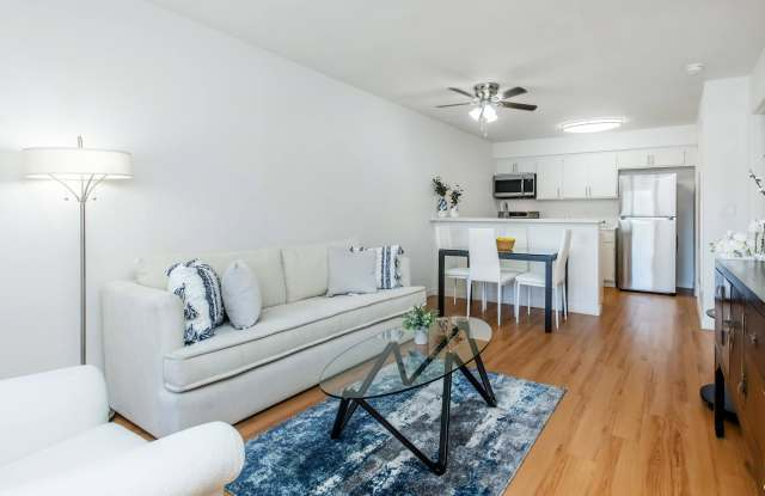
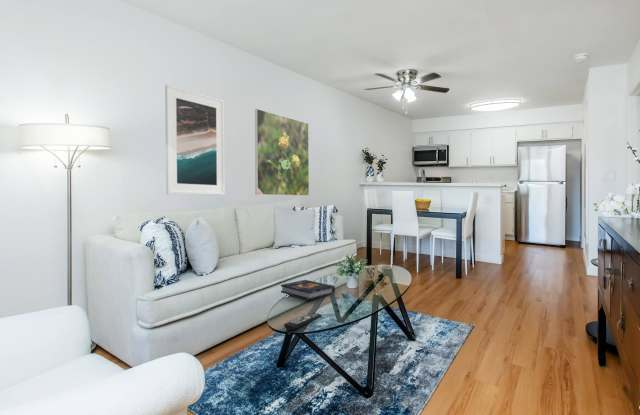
+ remote control [283,312,322,331]
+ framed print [254,108,310,197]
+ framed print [164,84,226,196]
+ book [280,279,336,301]
